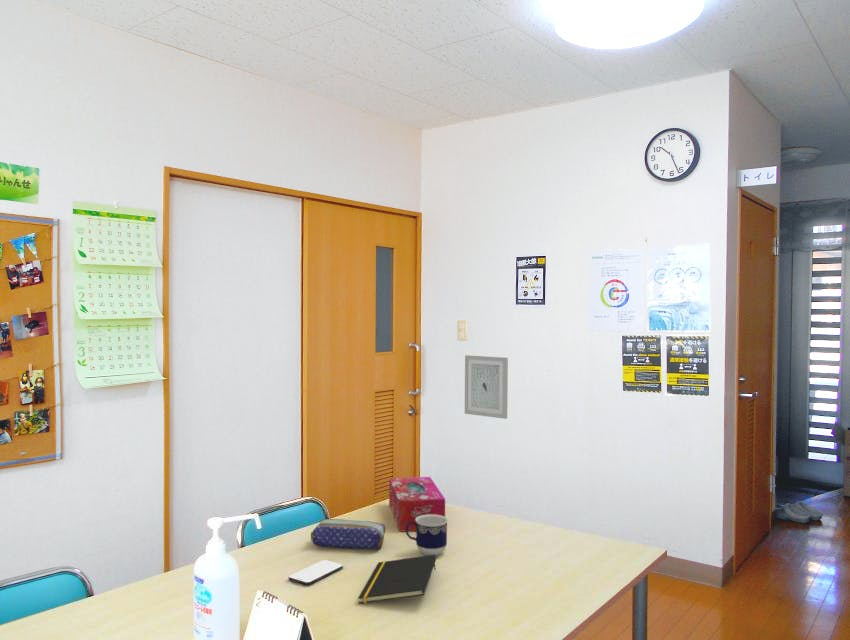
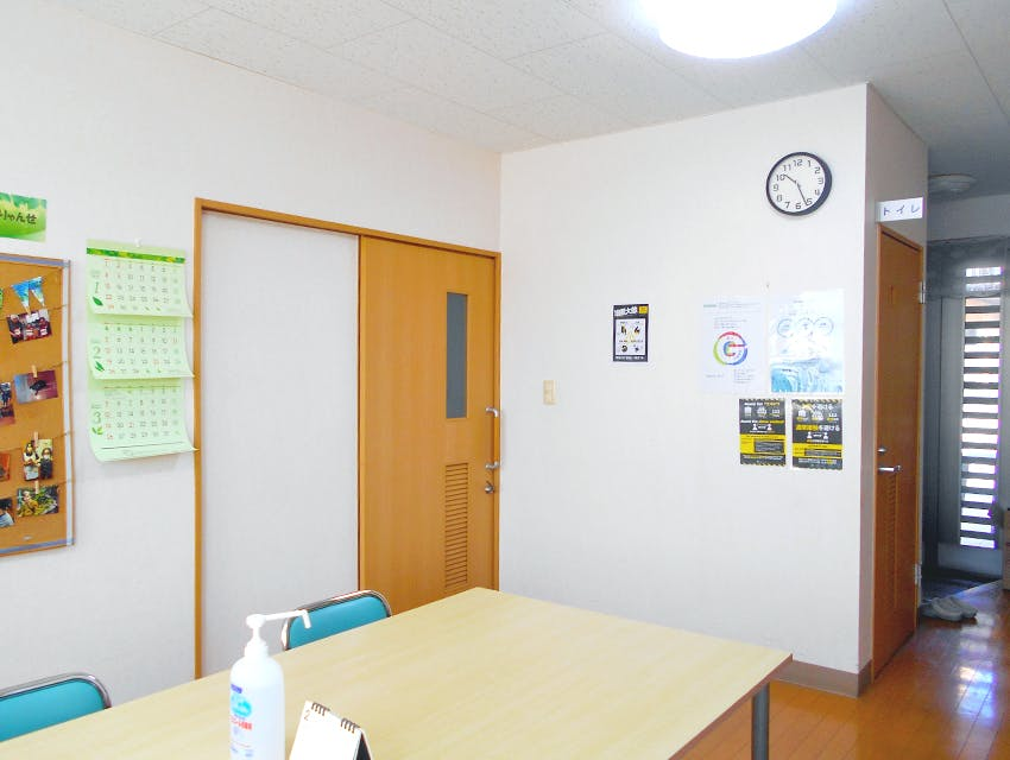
- notepad [357,555,437,604]
- tissue box [388,476,446,533]
- cup [405,514,449,557]
- smartphone [288,559,344,586]
- pencil case [310,518,386,550]
- wall art [464,354,509,420]
